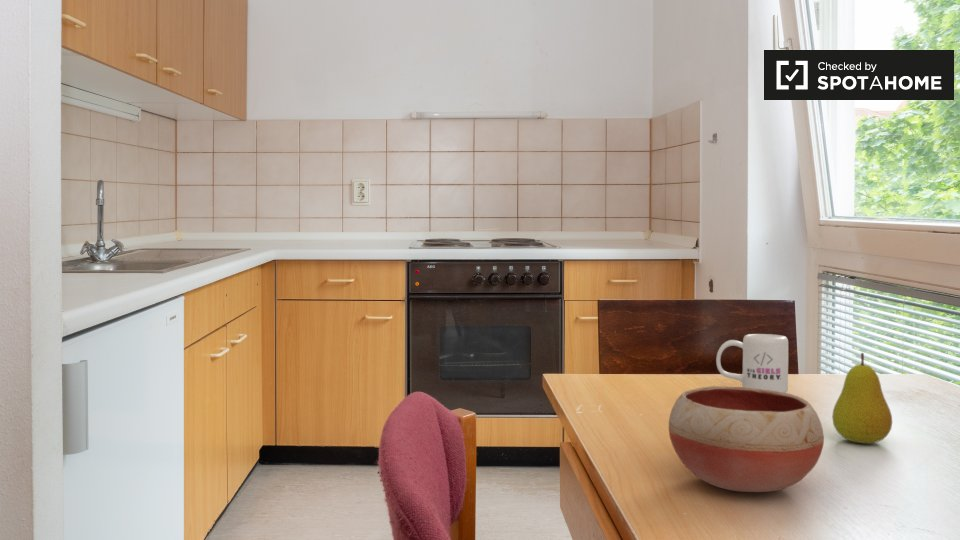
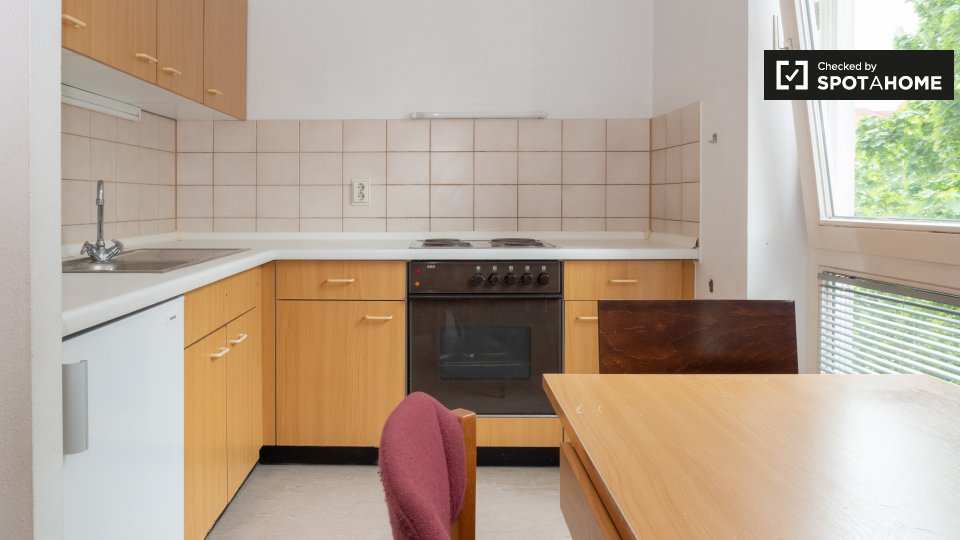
- mug [715,333,789,393]
- bowl [668,385,825,493]
- fruit [831,352,893,444]
